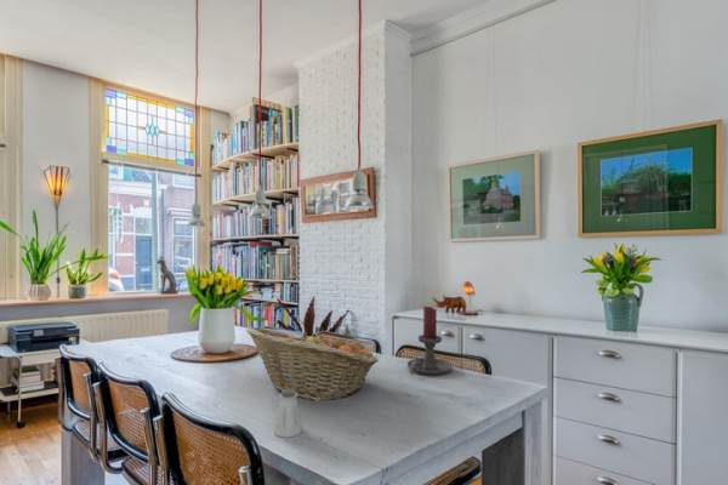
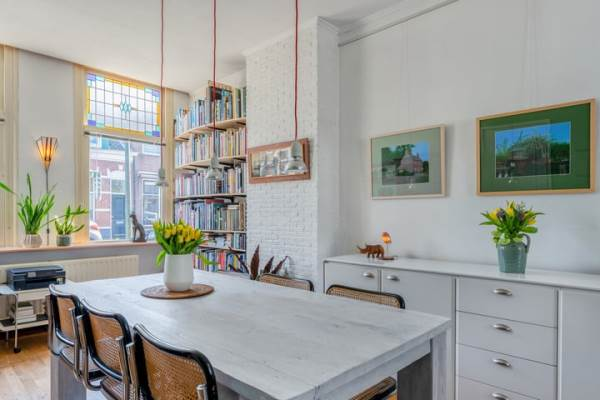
- saltshaker [273,390,303,439]
- fruit basket [245,326,380,401]
- candle holder [406,306,454,376]
